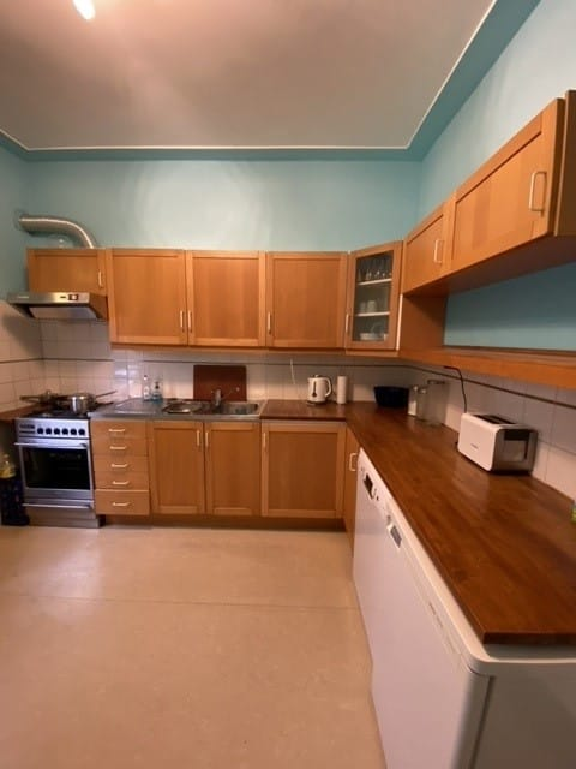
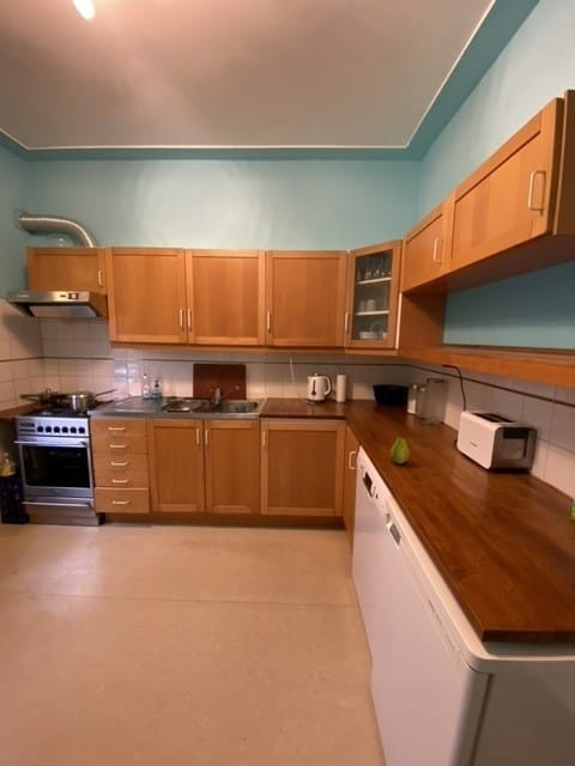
+ fruit [389,434,411,466]
